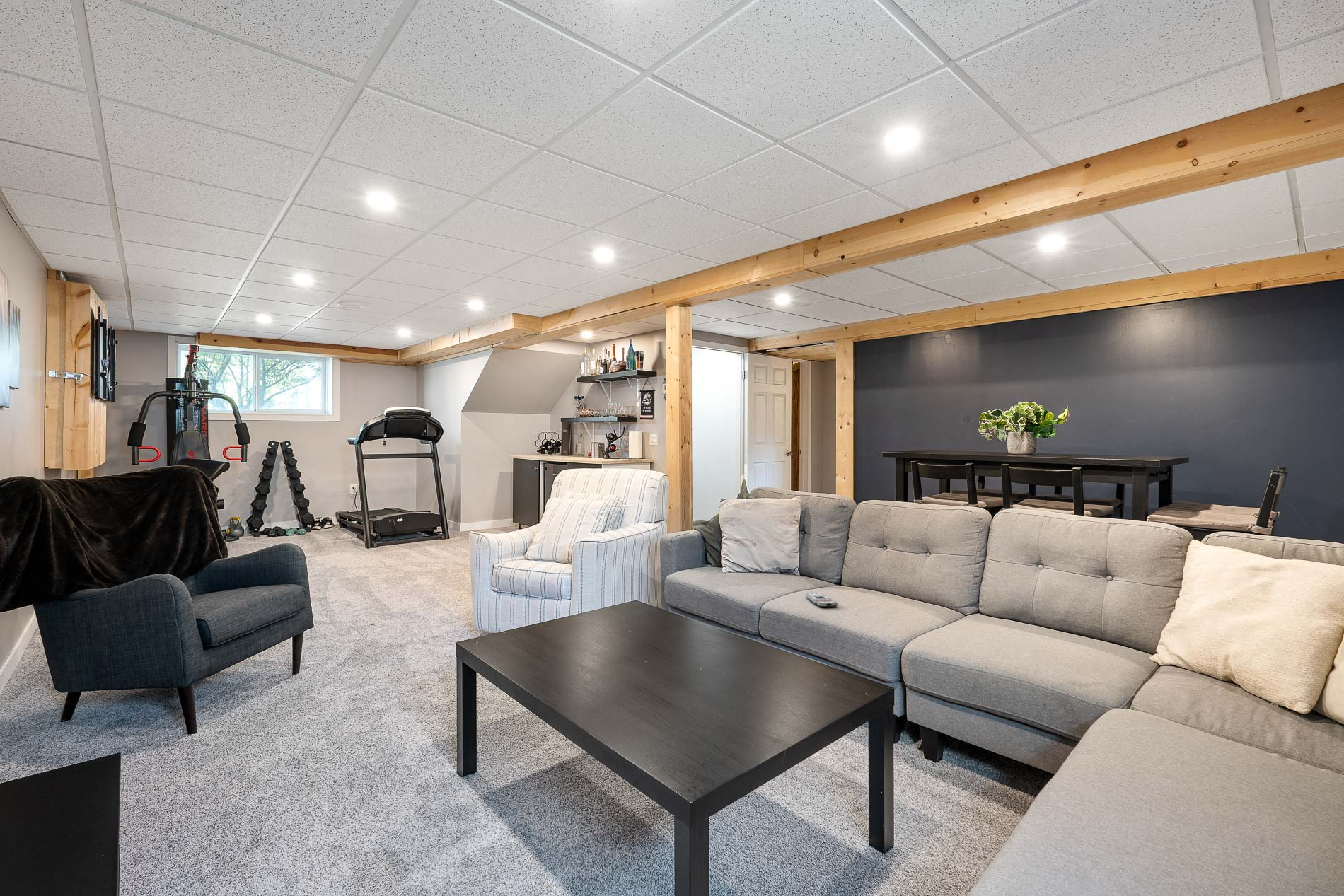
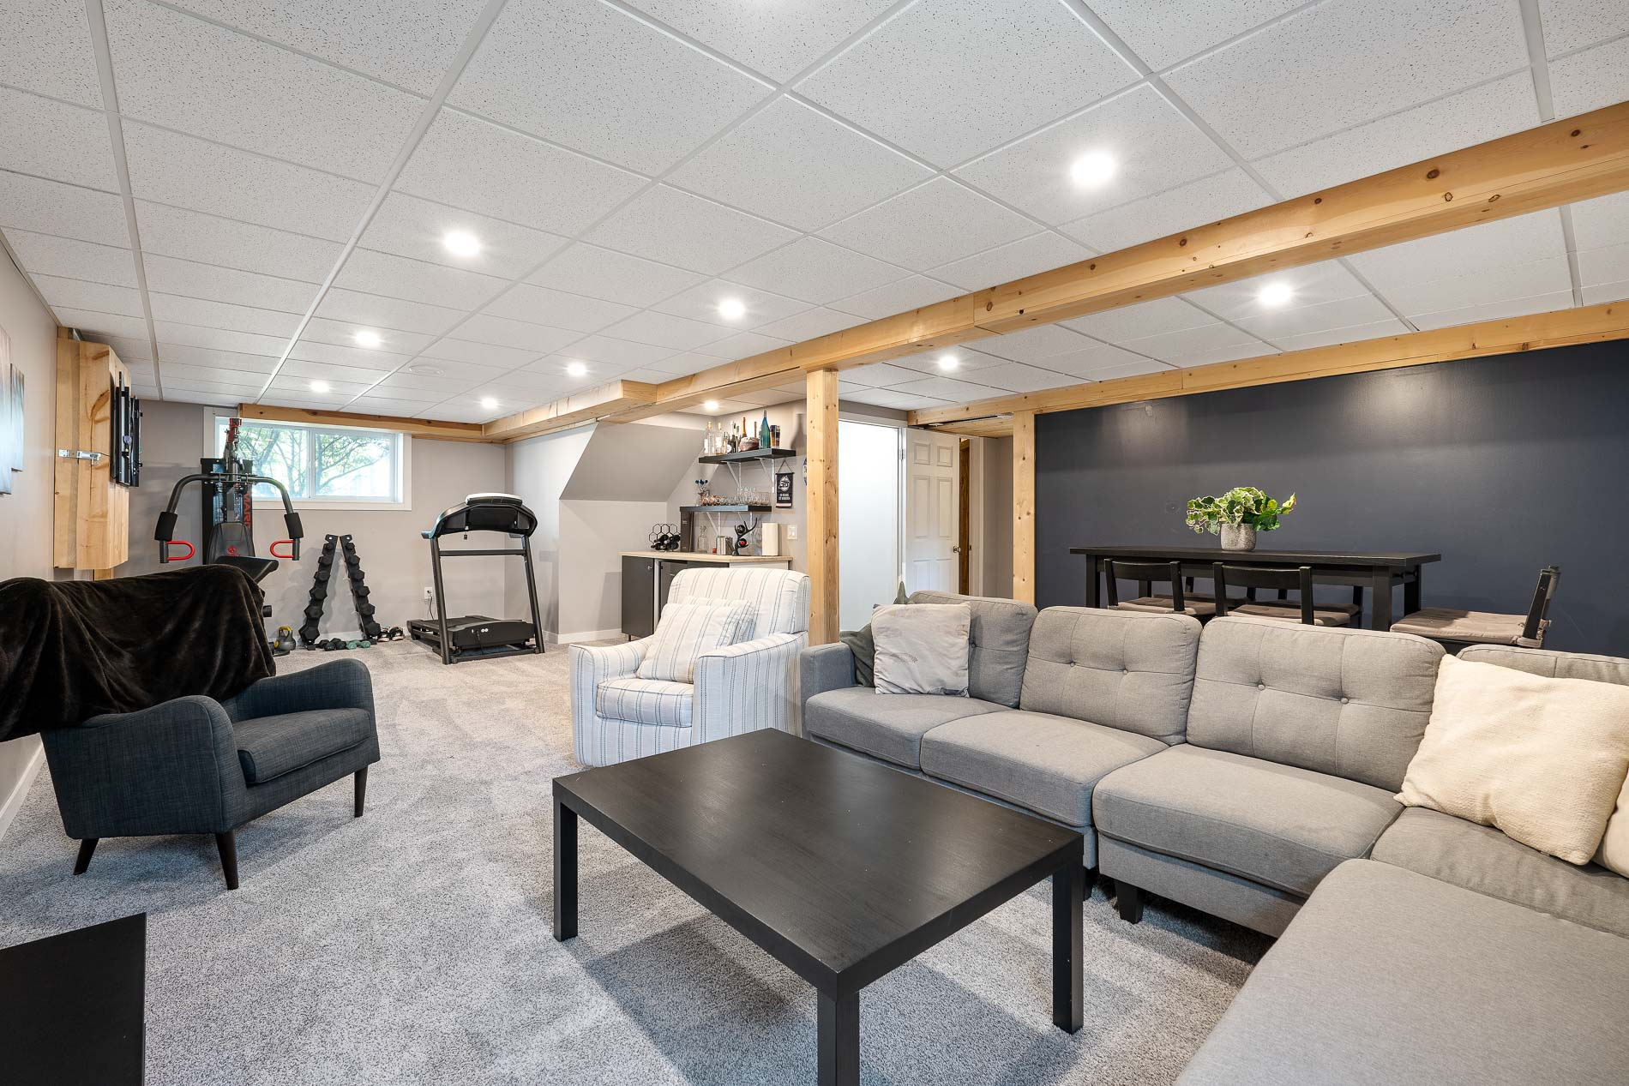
- remote control [805,592,838,608]
